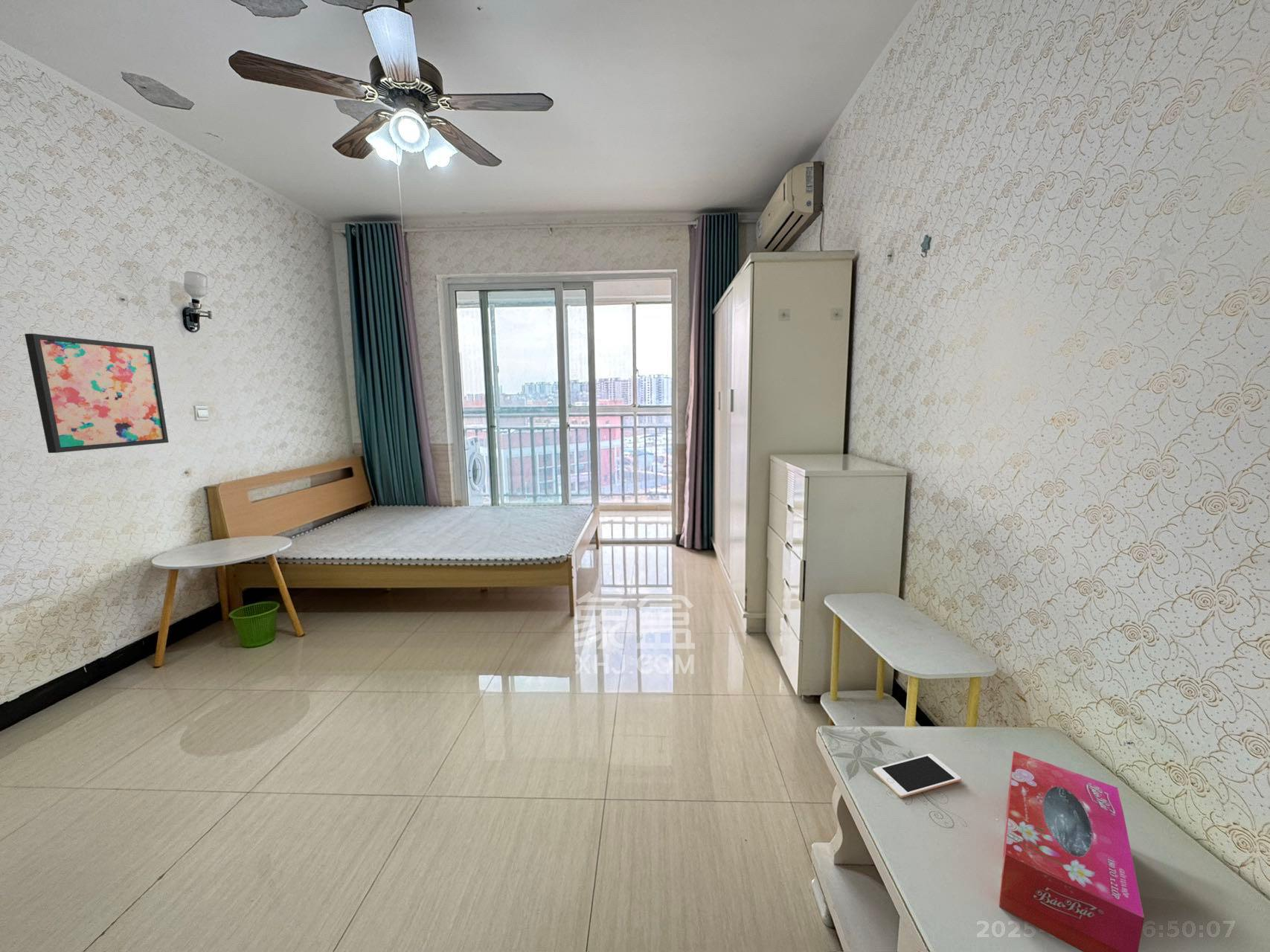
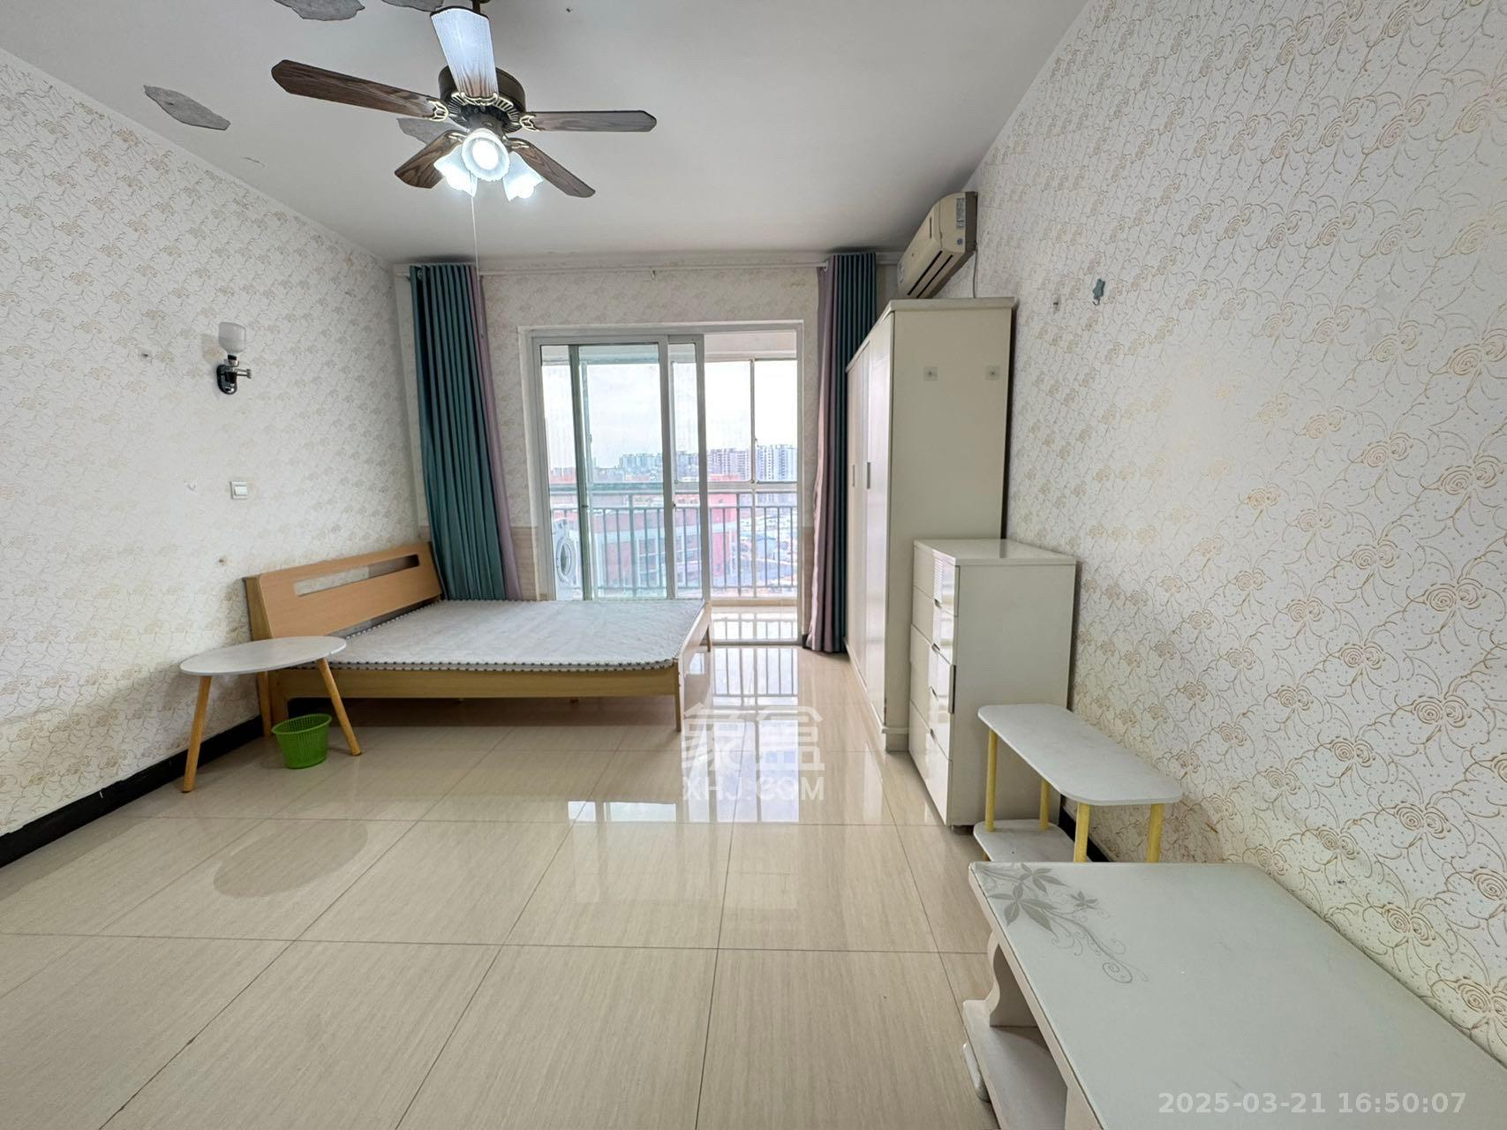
- tissue box [998,750,1145,952]
- wall art [24,333,170,454]
- cell phone [873,753,962,799]
